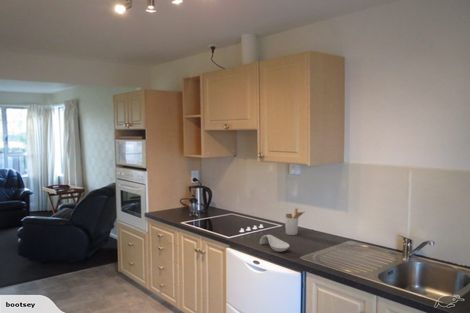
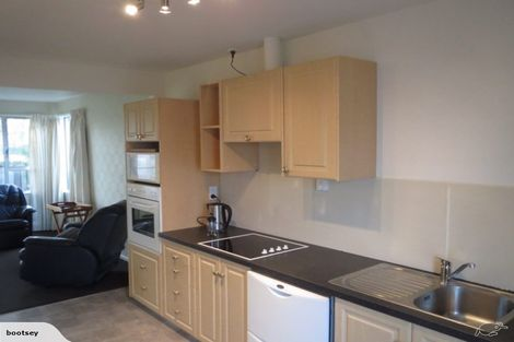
- spoon rest [259,234,290,253]
- utensil holder [284,207,305,236]
